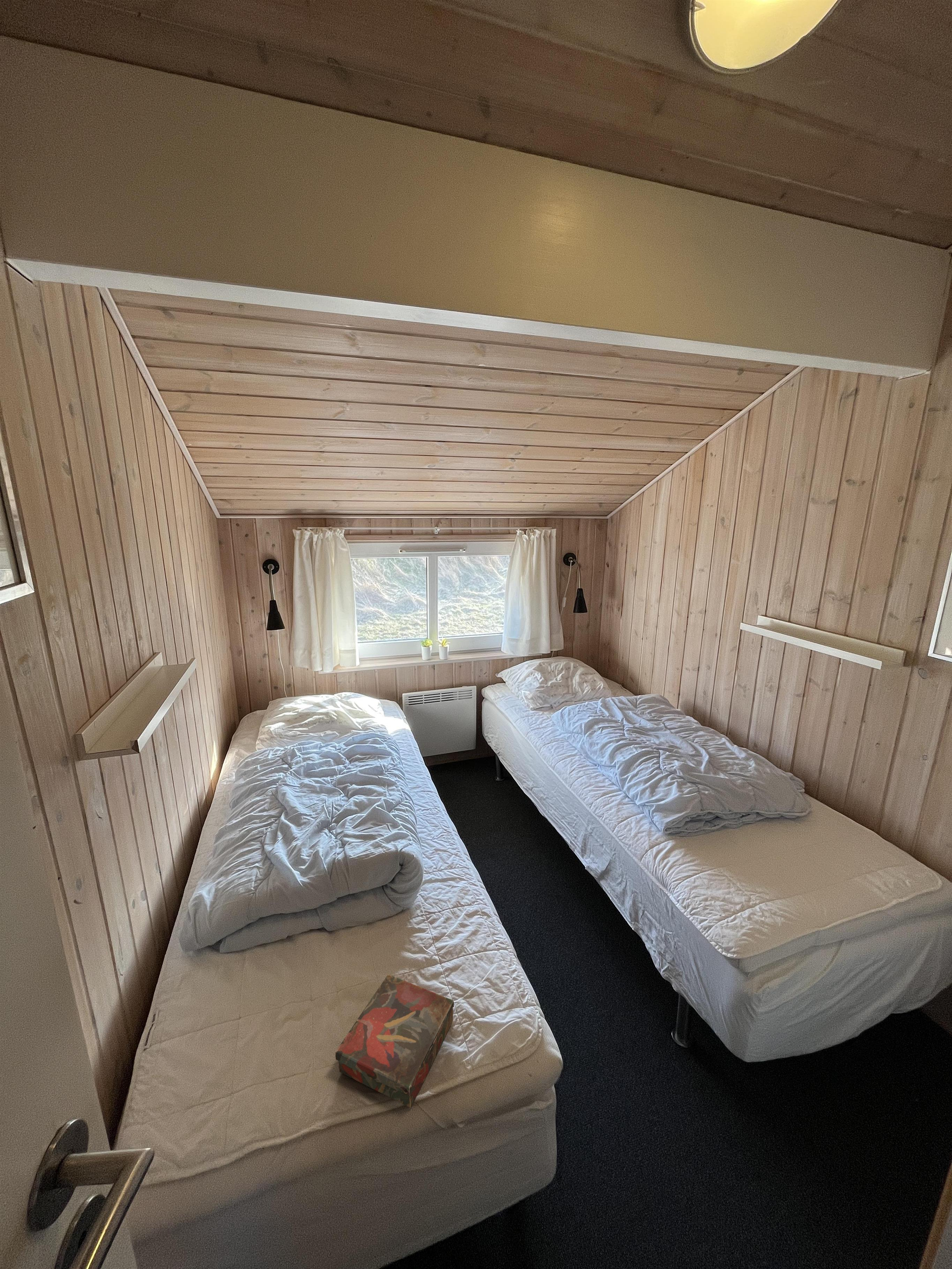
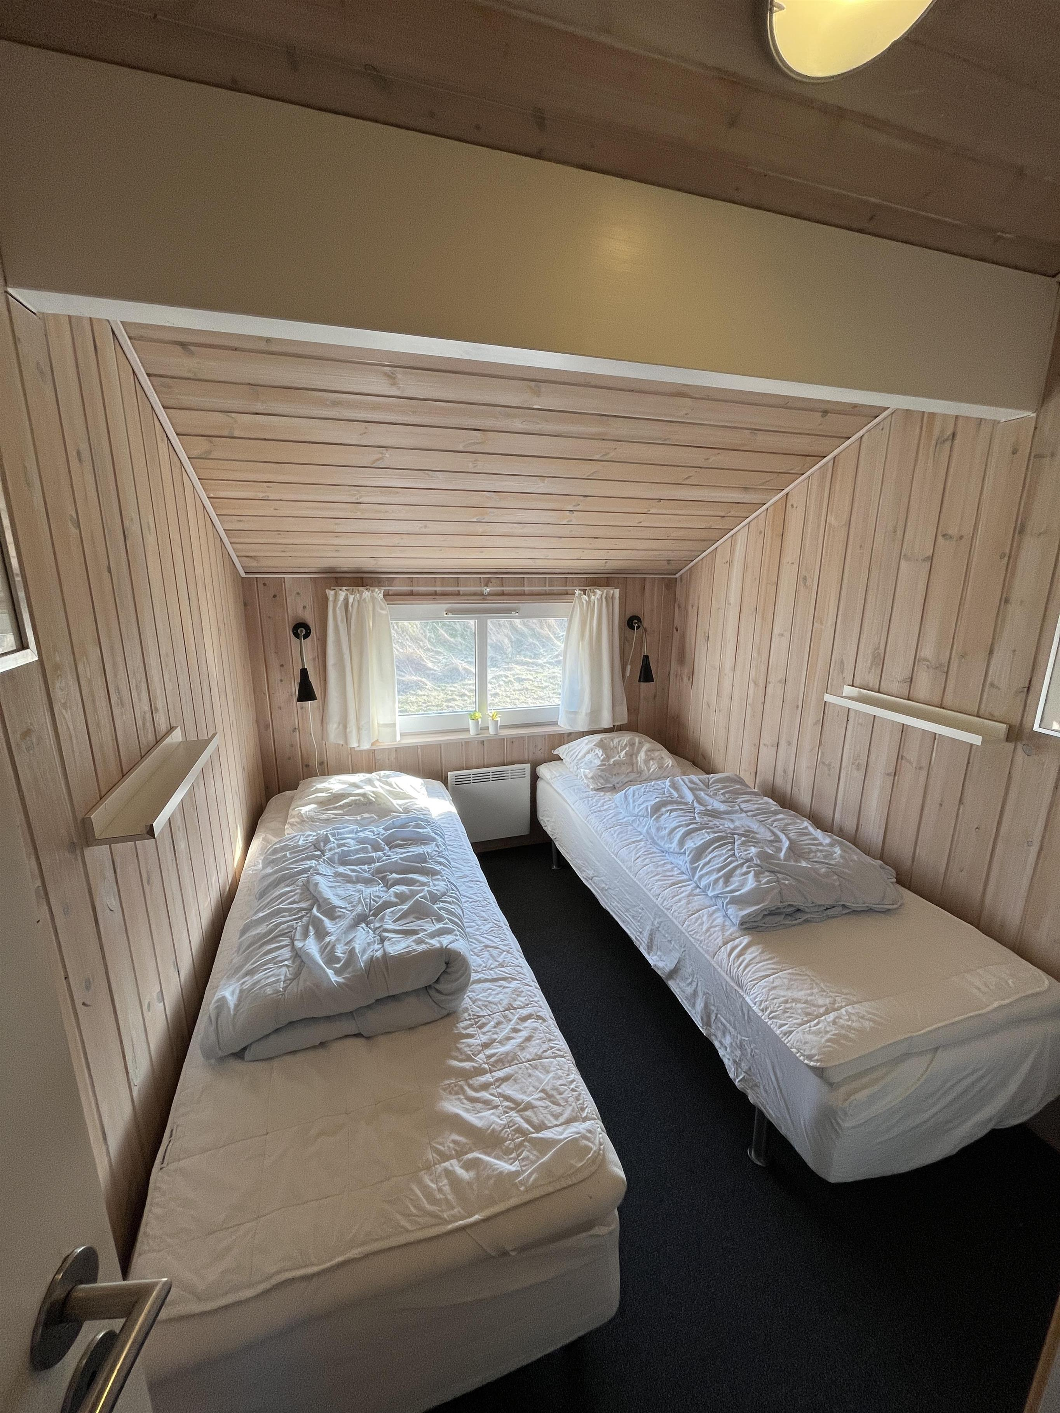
- book [335,974,454,1108]
